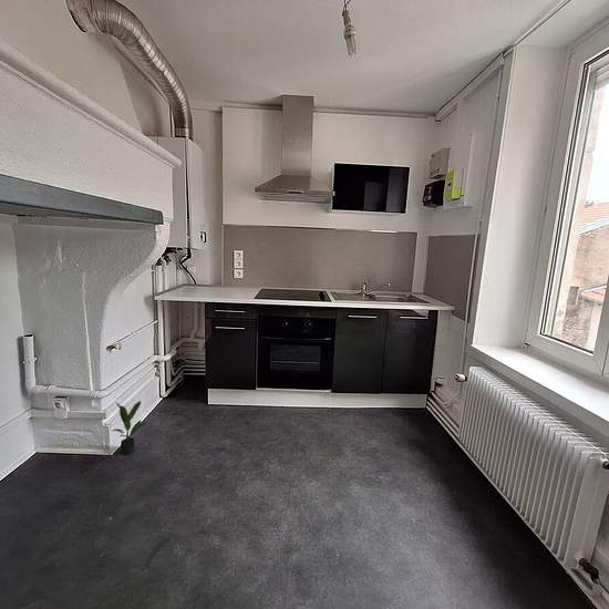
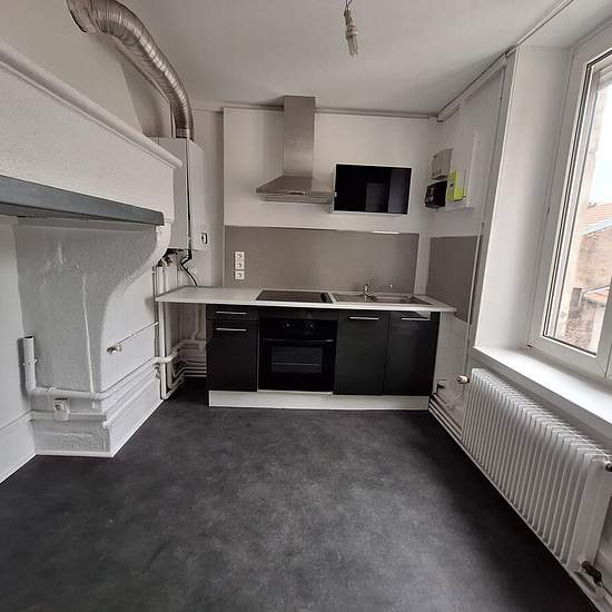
- potted plant [112,400,151,456]
